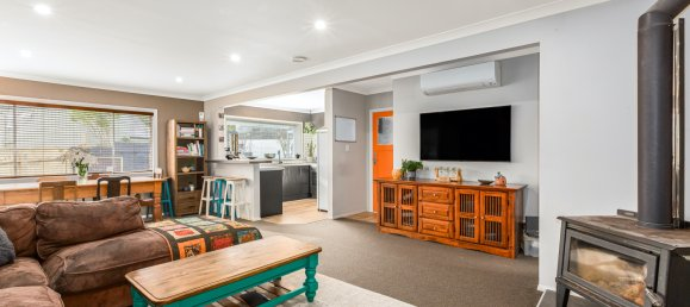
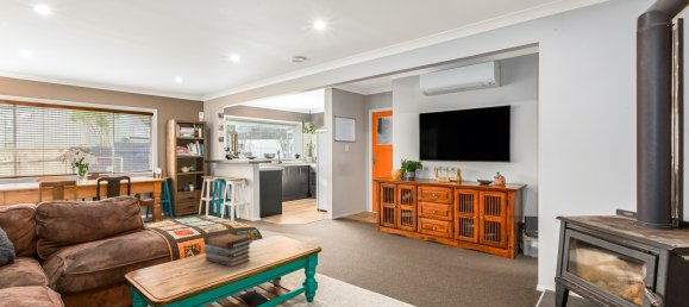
+ book stack [202,232,253,268]
